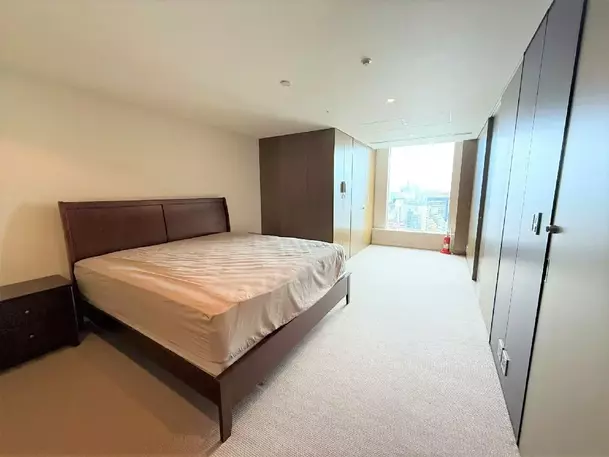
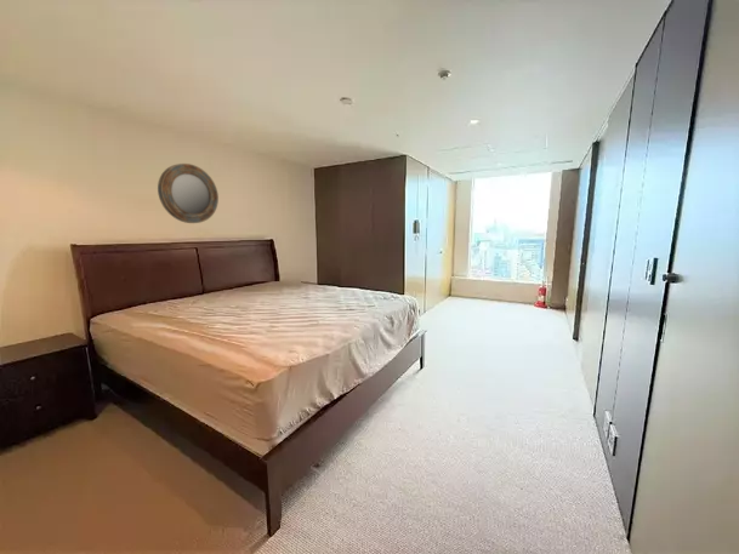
+ home mirror [157,162,220,224]
